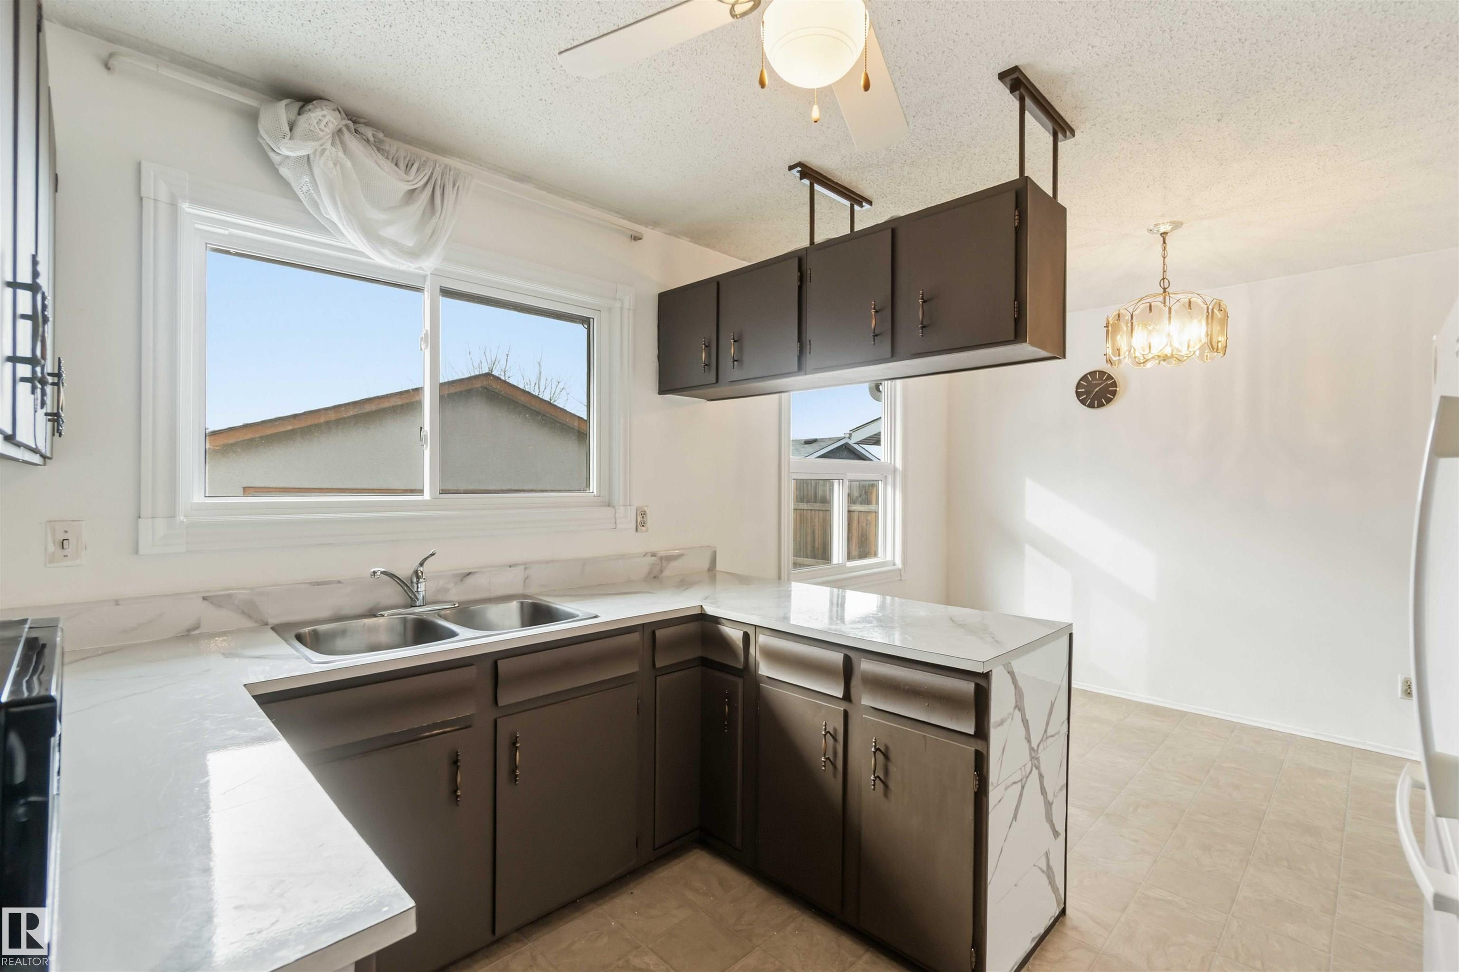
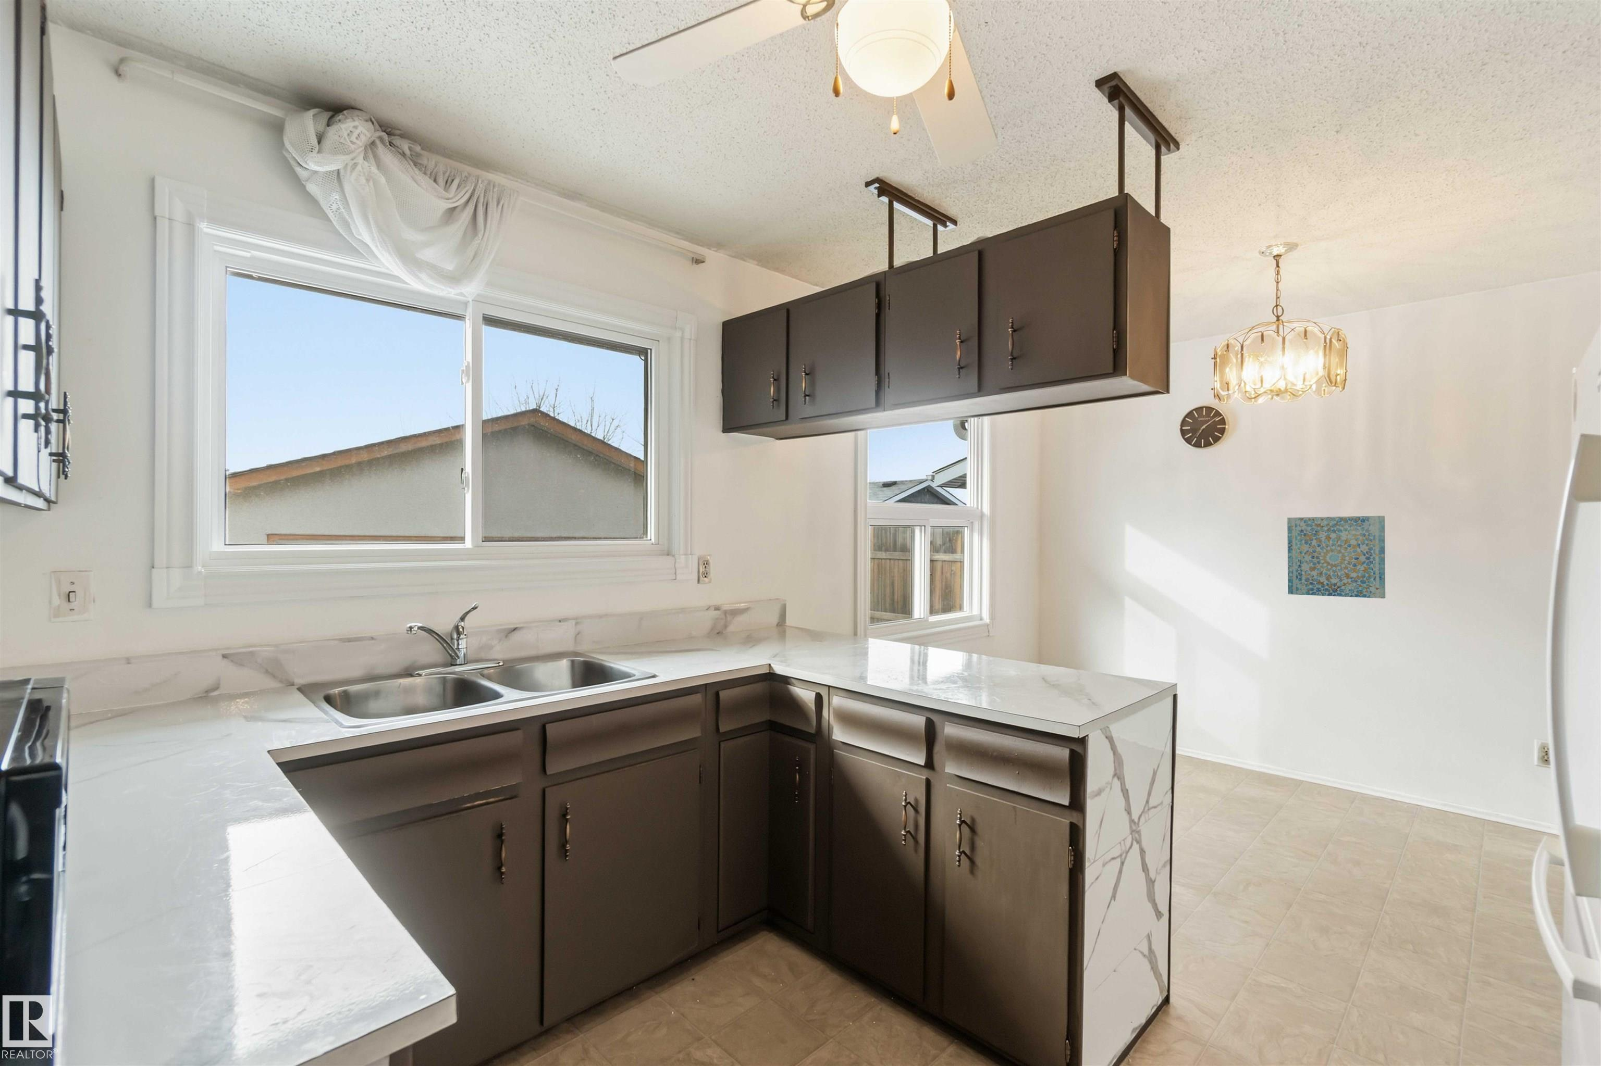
+ wall art [1287,515,1386,598]
